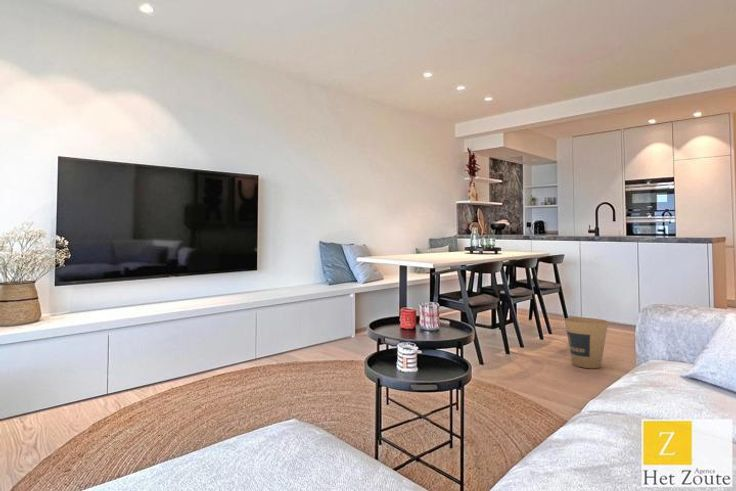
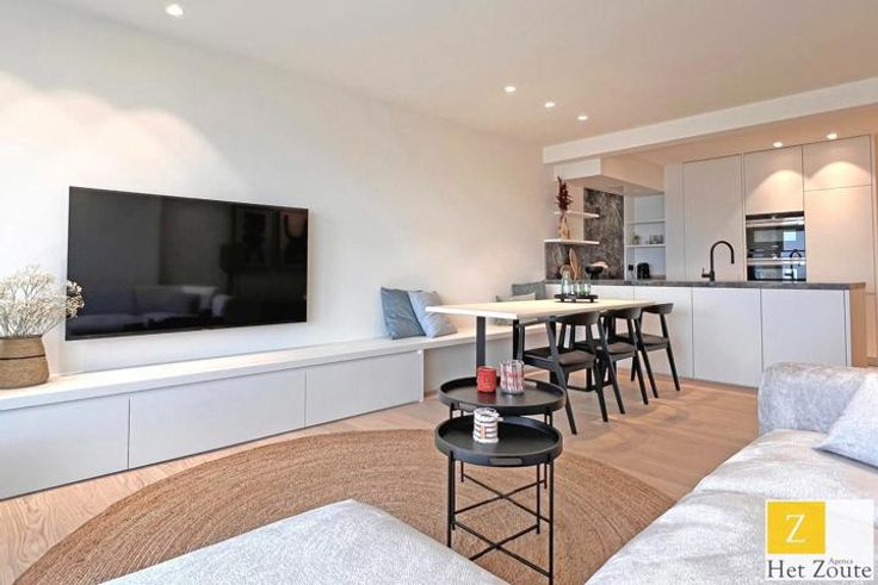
- trash can [564,317,609,369]
